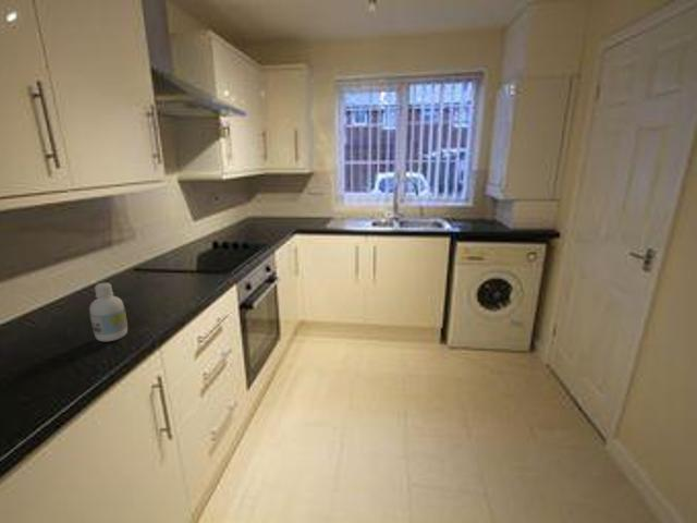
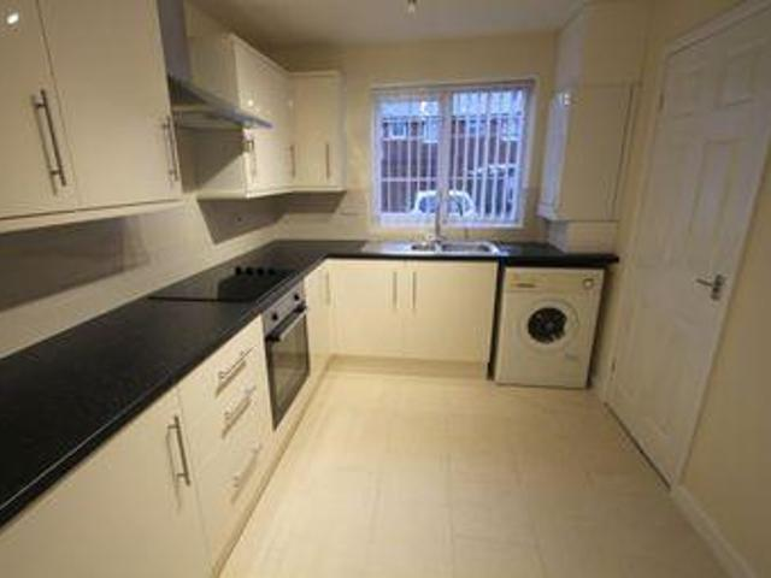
- bottle [88,282,129,342]
